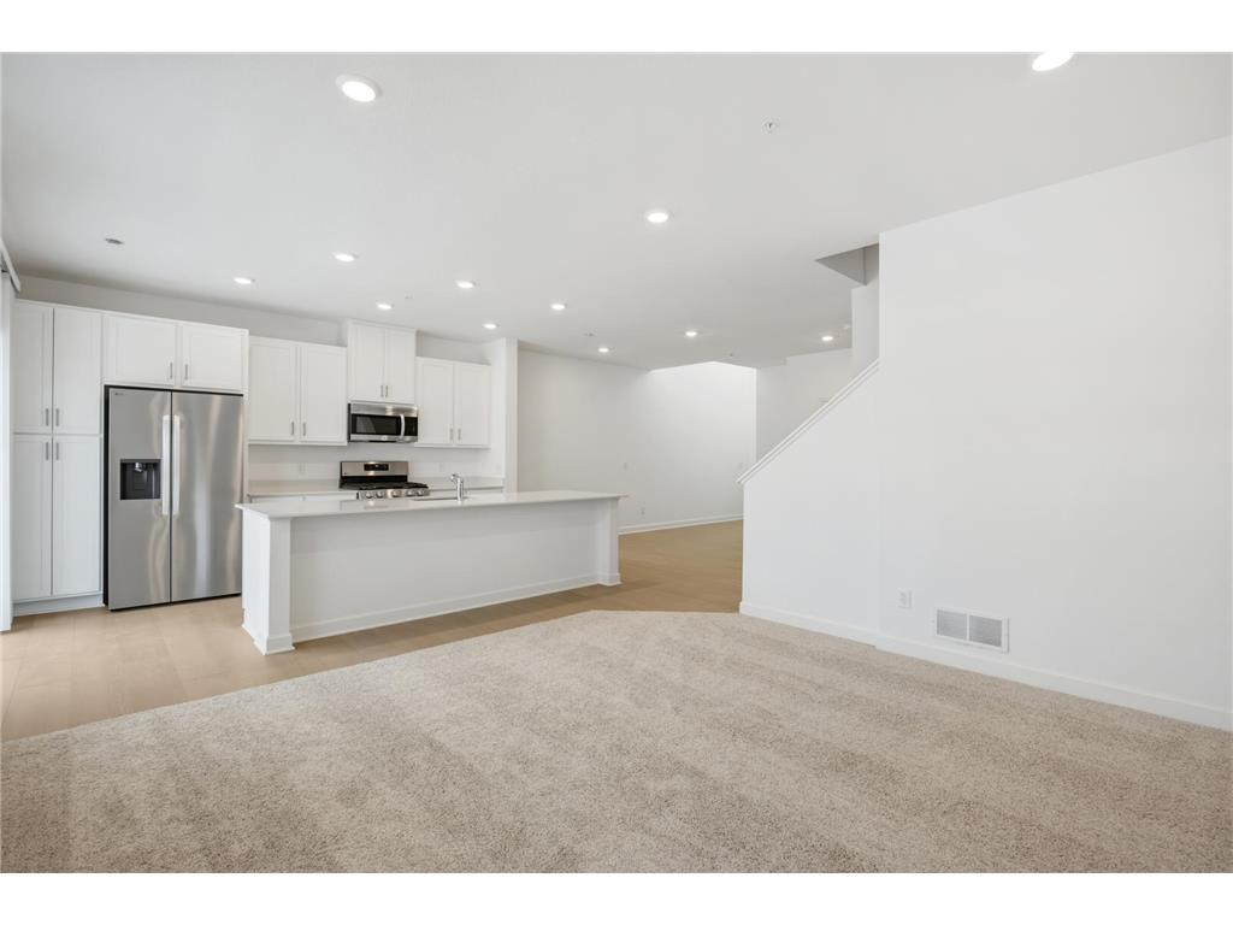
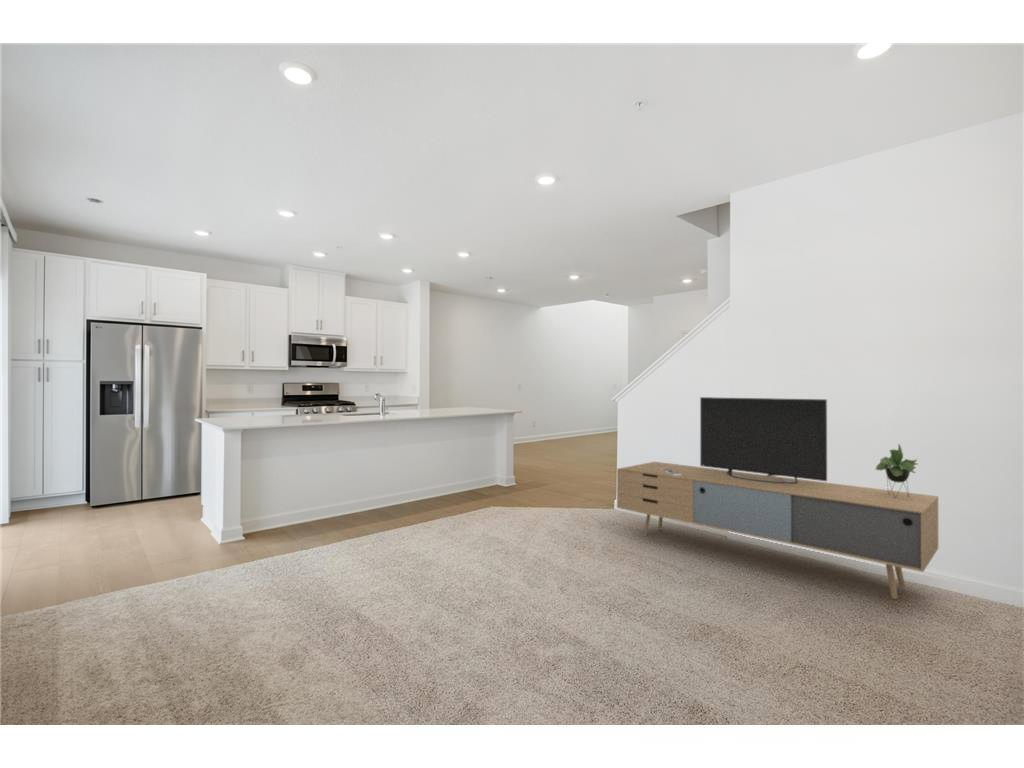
+ media console [616,396,939,600]
